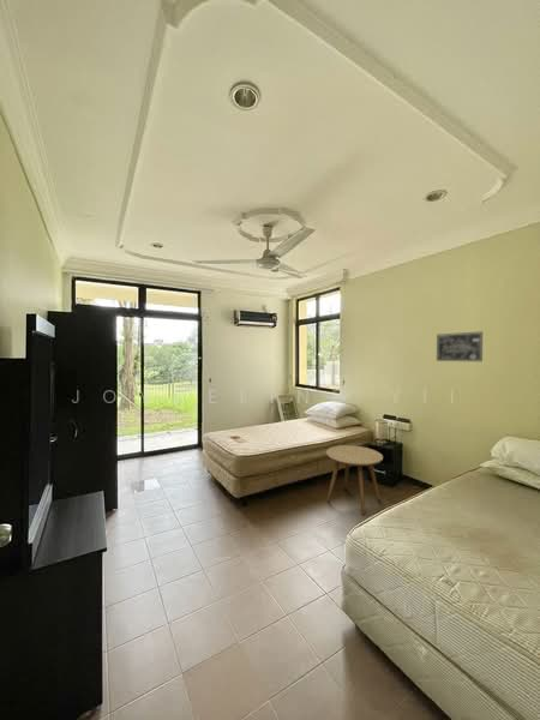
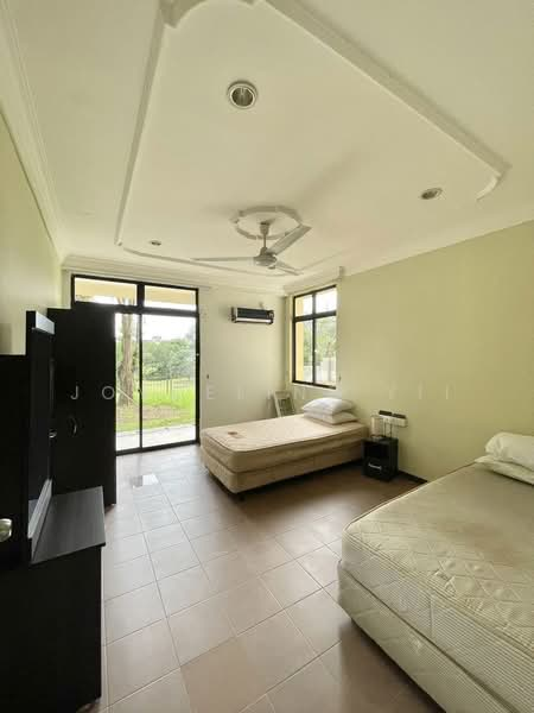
- wall art [436,330,484,362]
- side table [325,444,384,516]
